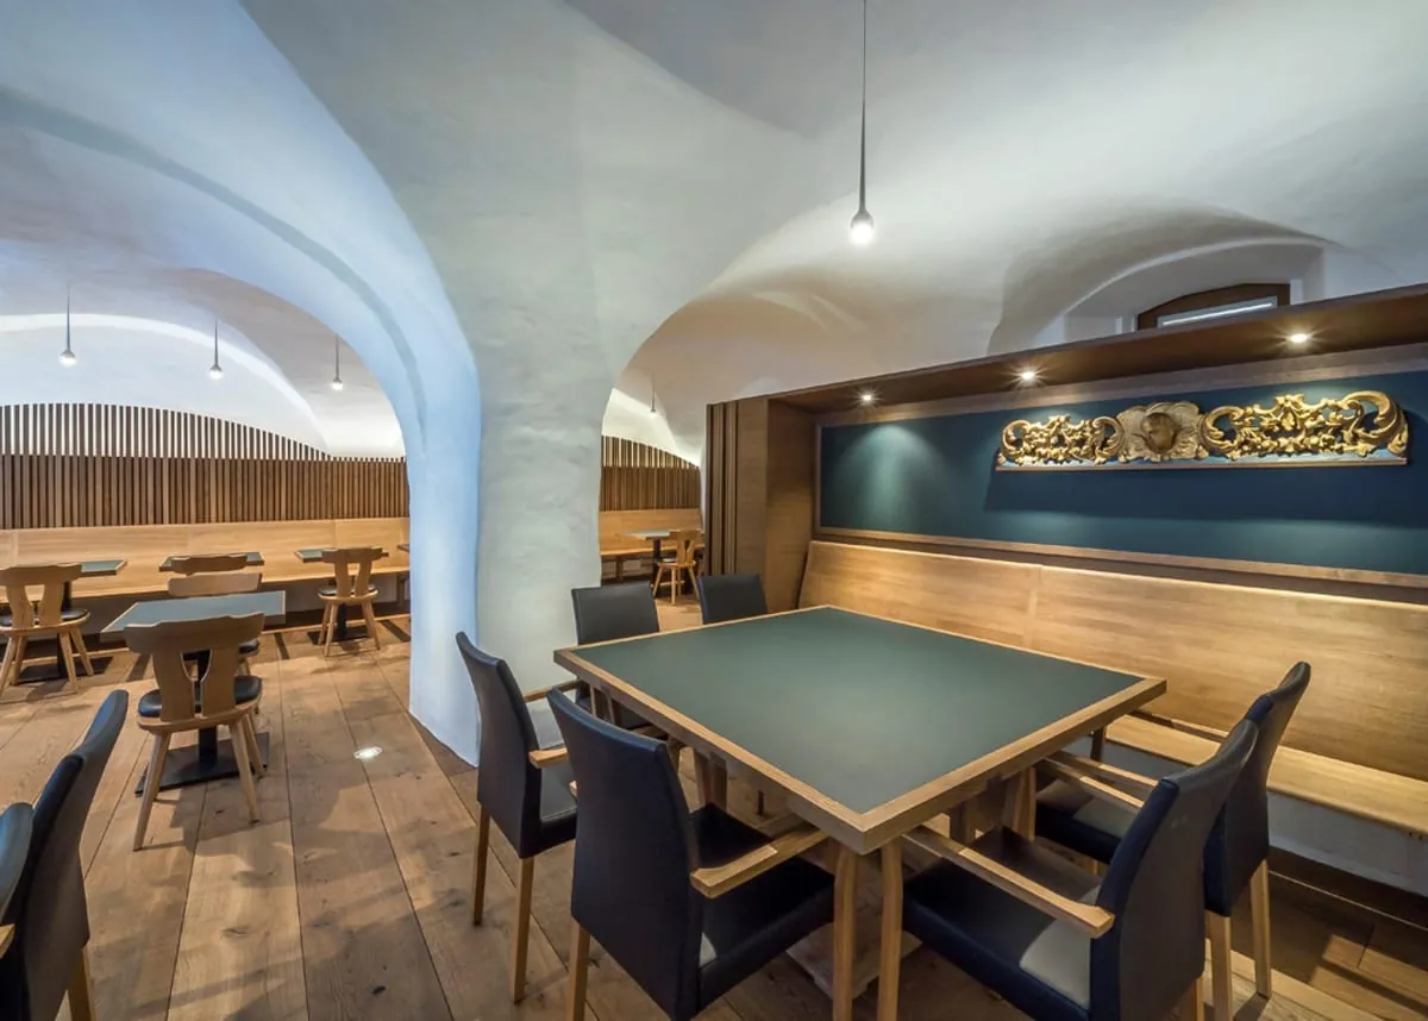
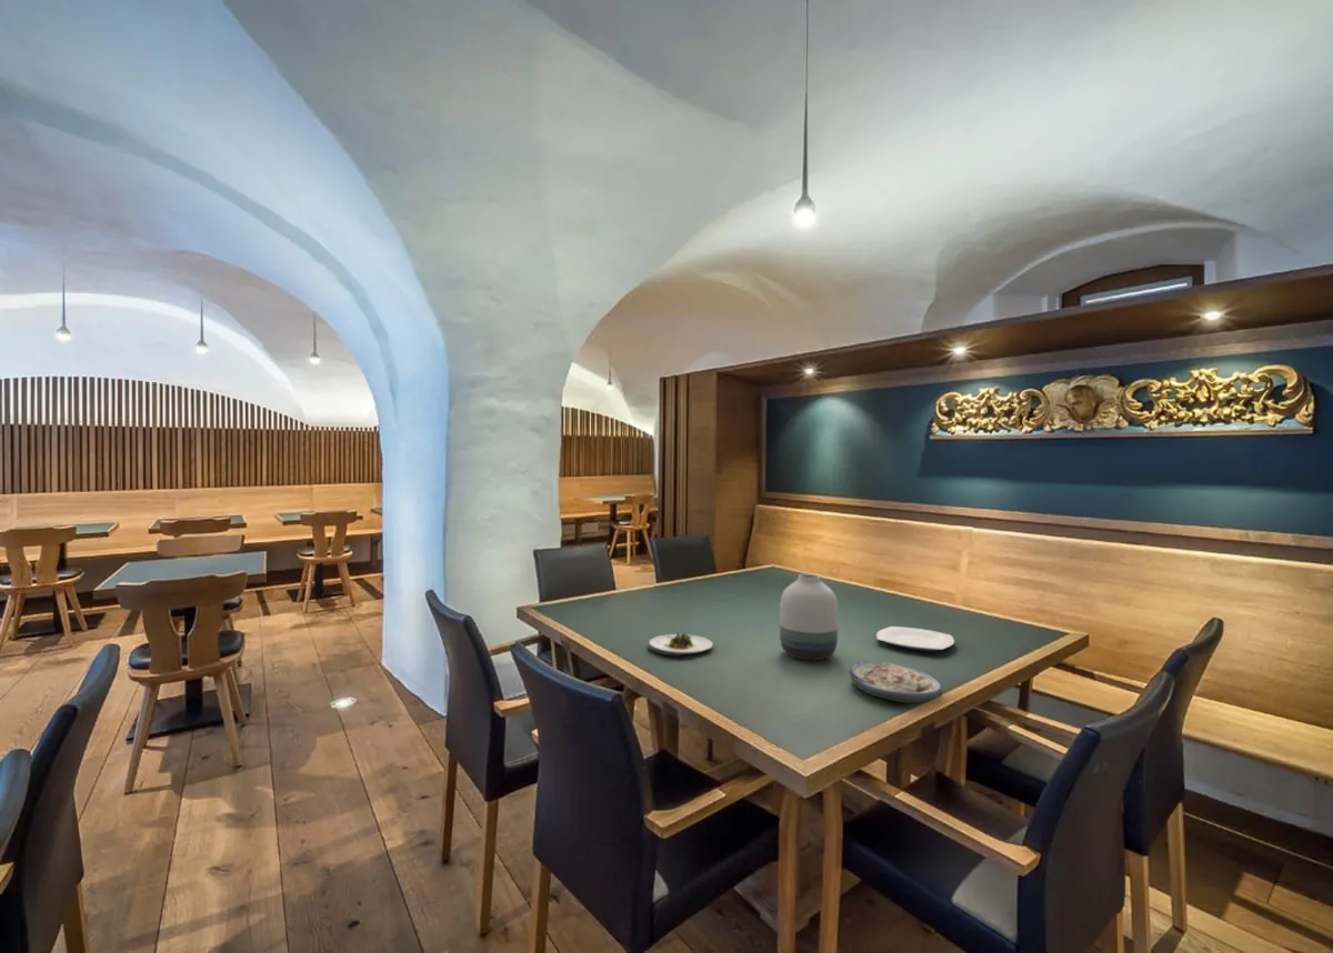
+ salad plate [648,632,714,656]
+ plate [875,625,955,652]
+ vase [779,573,839,661]
+ soup [849,661,943,704]
